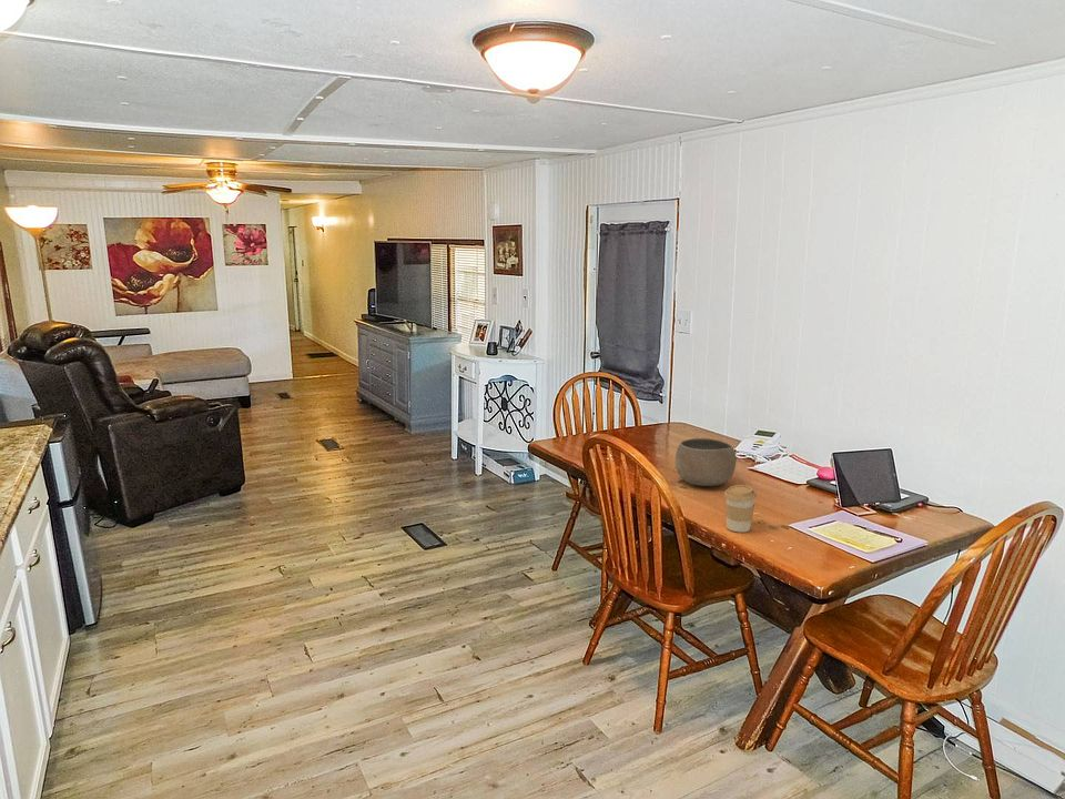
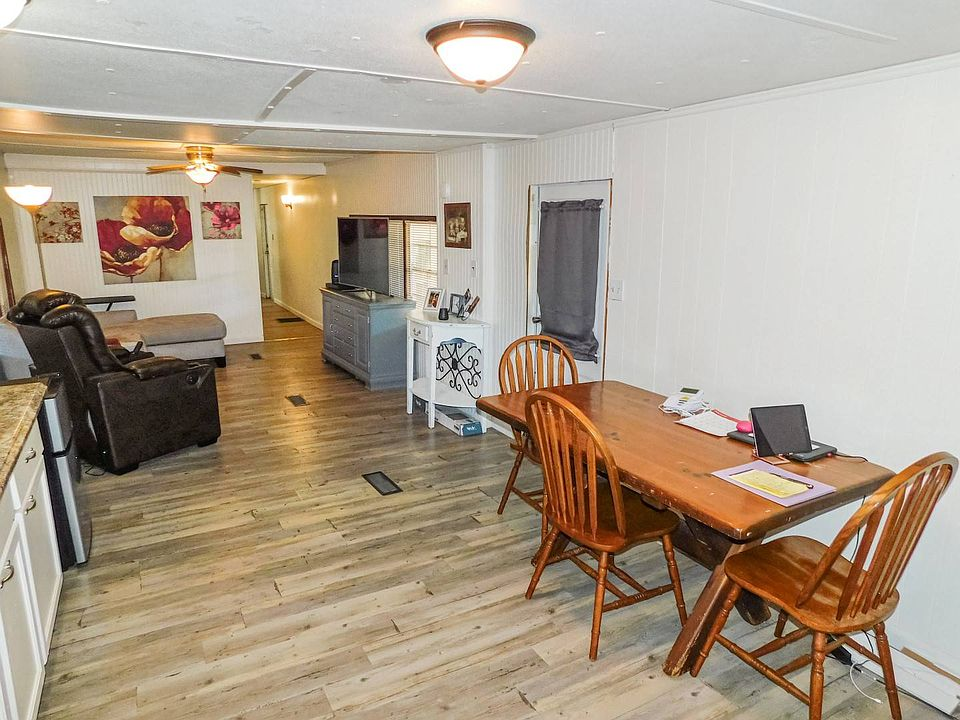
- coffee cup [723,484,758,533]
- bowl [674,437,738,487]
